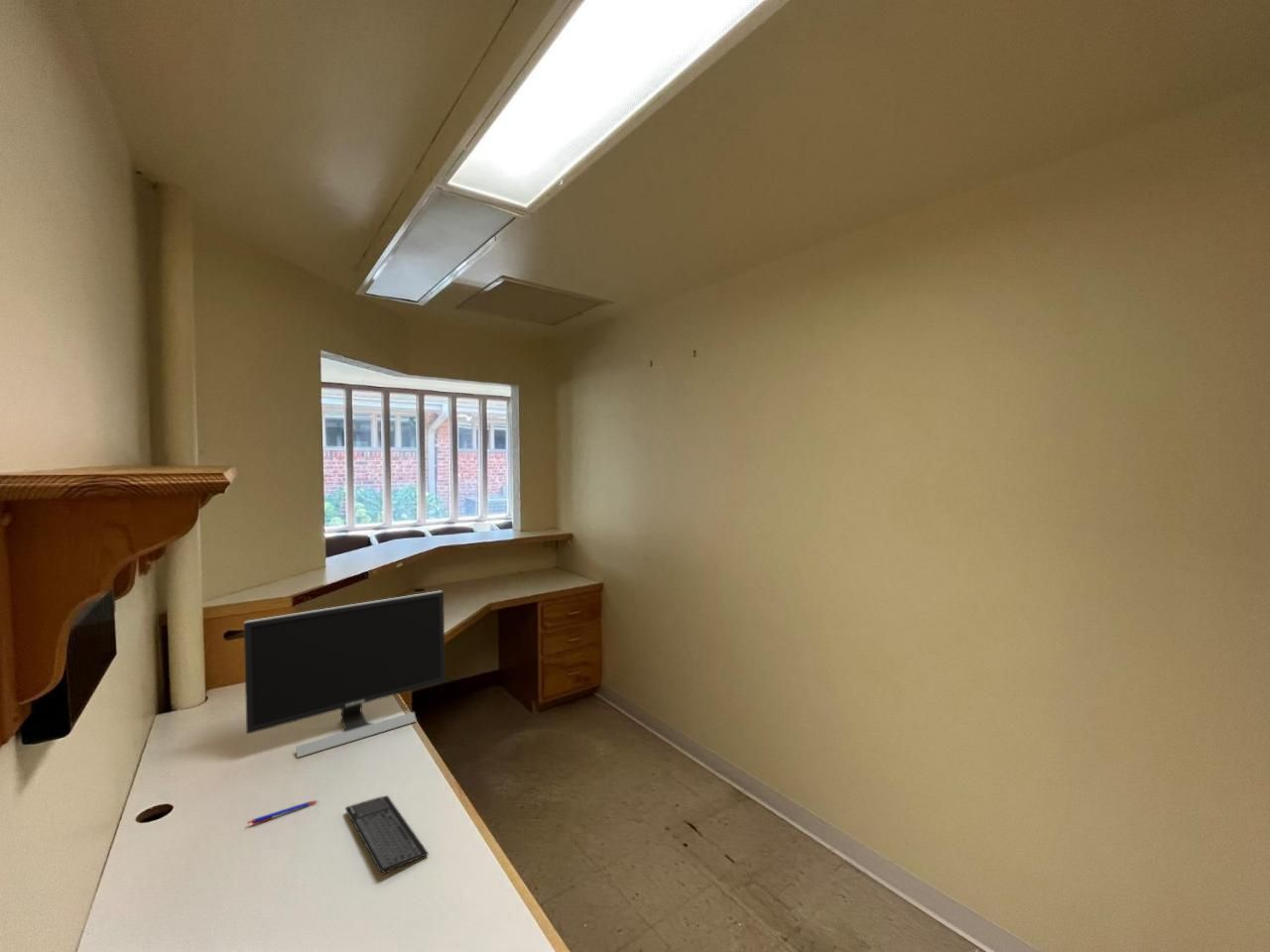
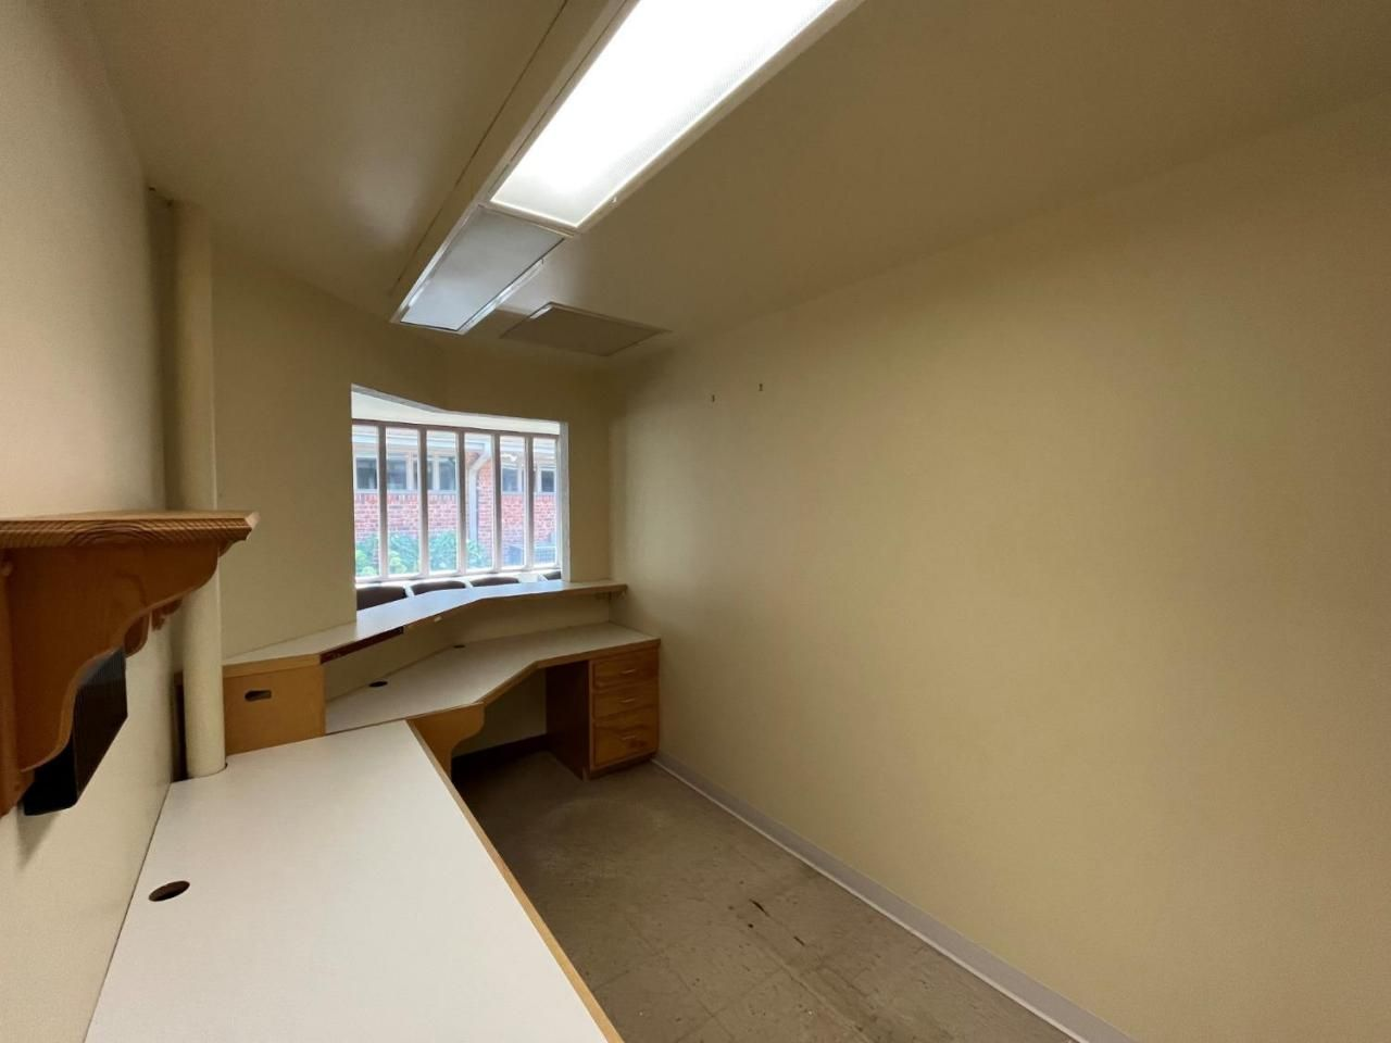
- pen [247,799,319,826]
- monitor [243,590,446,759]
- keyboard [344,795,430,876]
